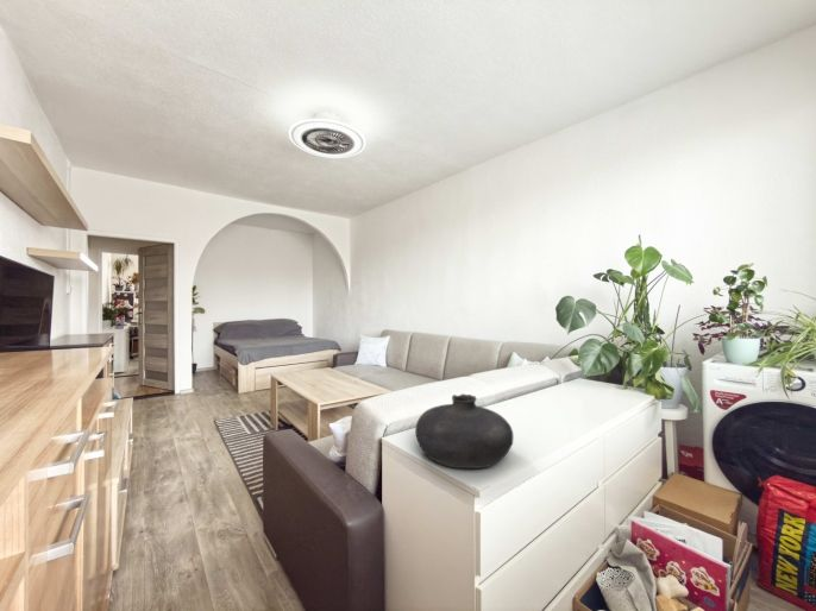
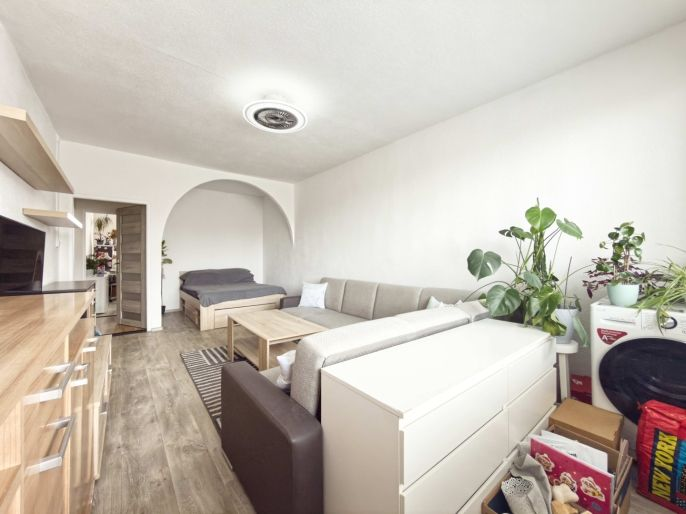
- vase [414,392,514,470]
